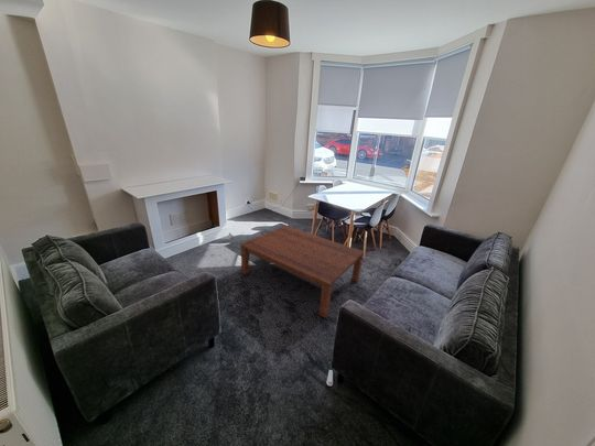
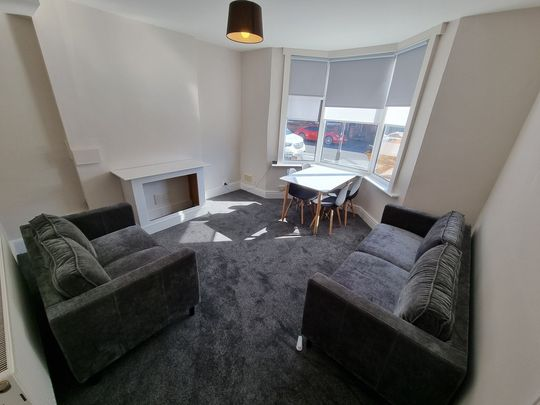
- coffee table [239,225,365,319]
